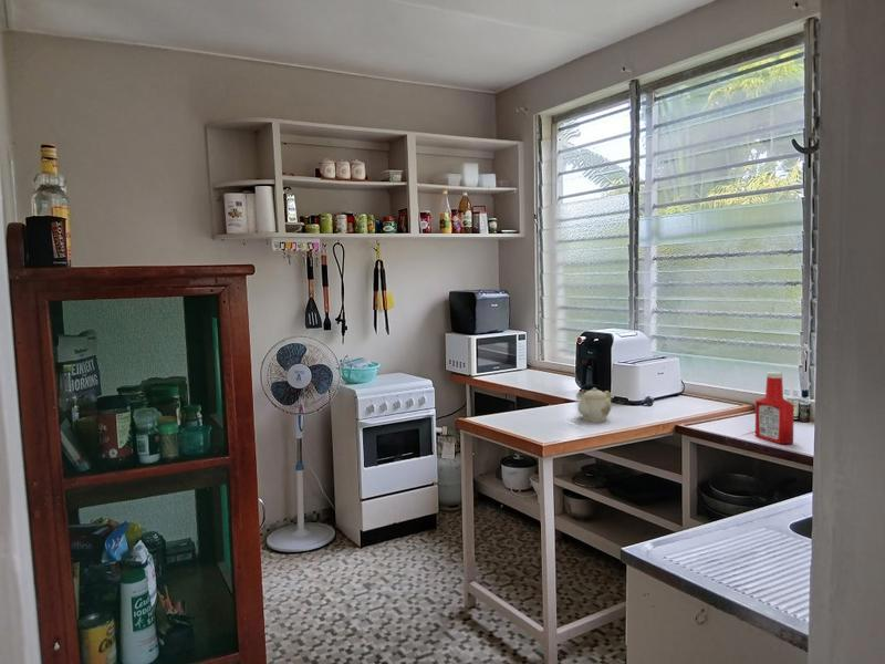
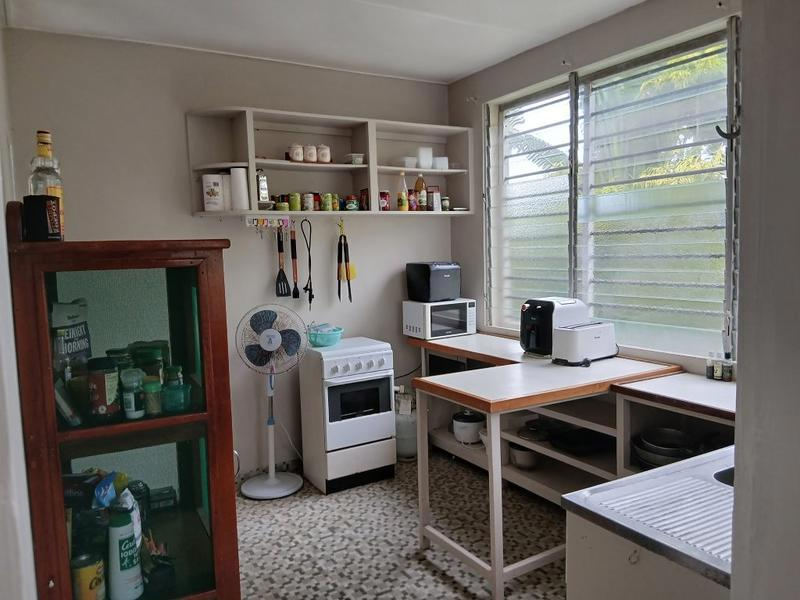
- teapot [576,386,613,423]
- soap bottle [754,371,795,445]
